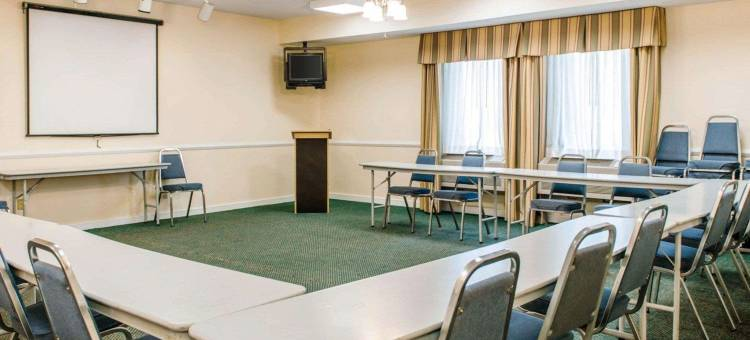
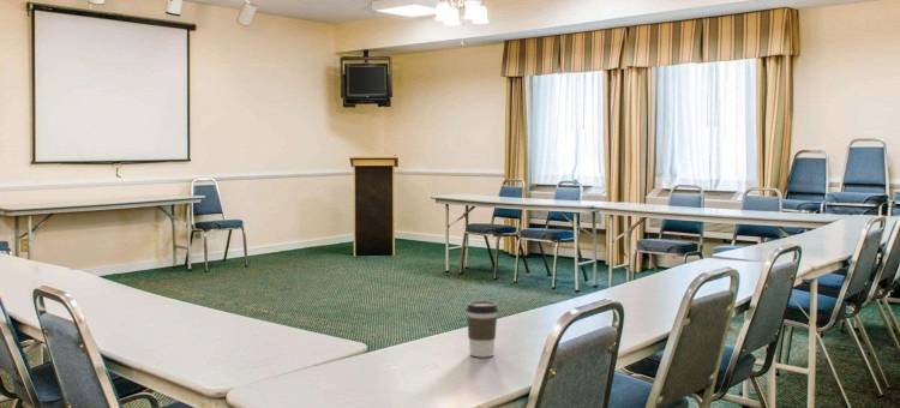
+ coffee cup [466,300,499,359]
